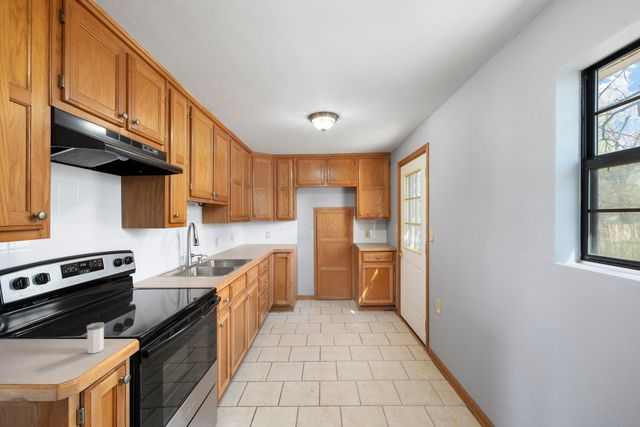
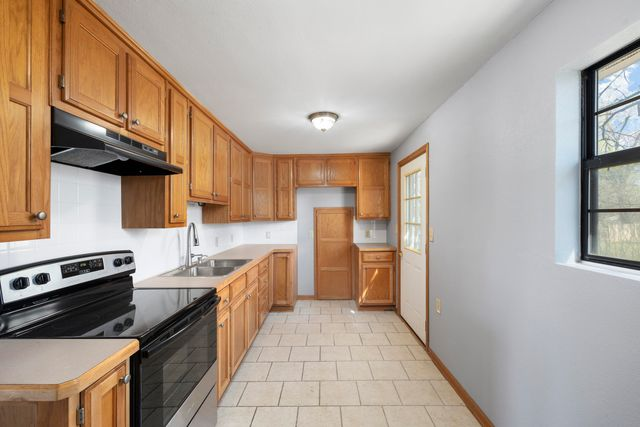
- salt shaker [86,322,106,354]
